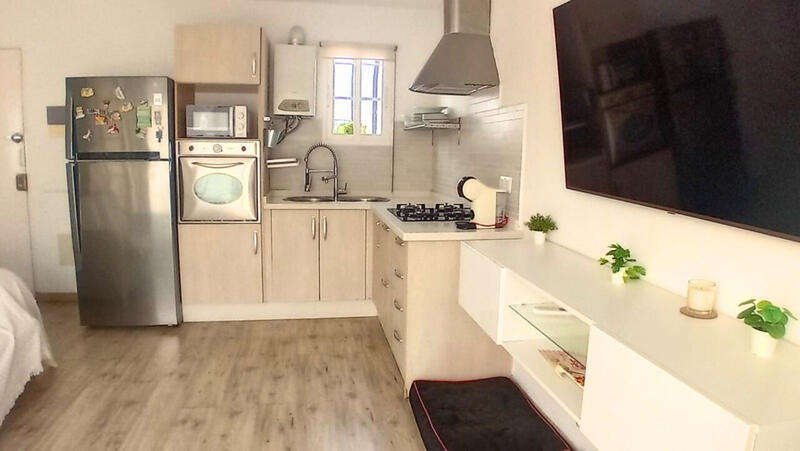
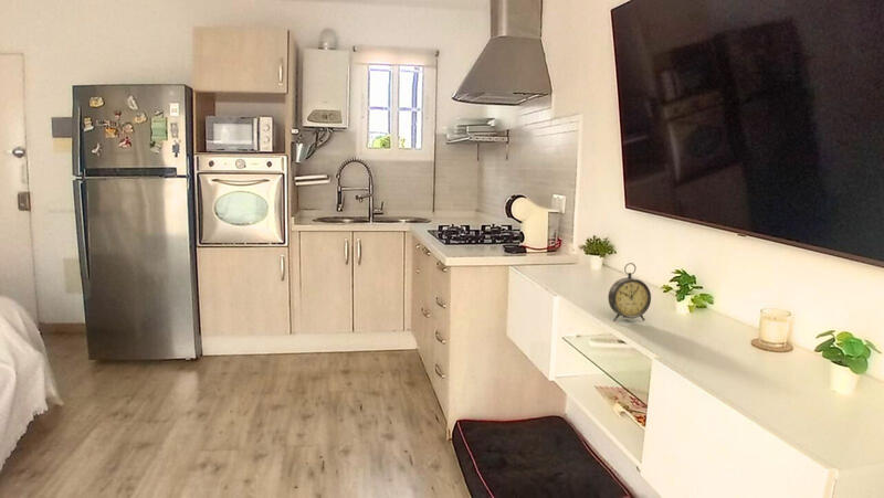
+ alarm clock [607,262,652,322]
